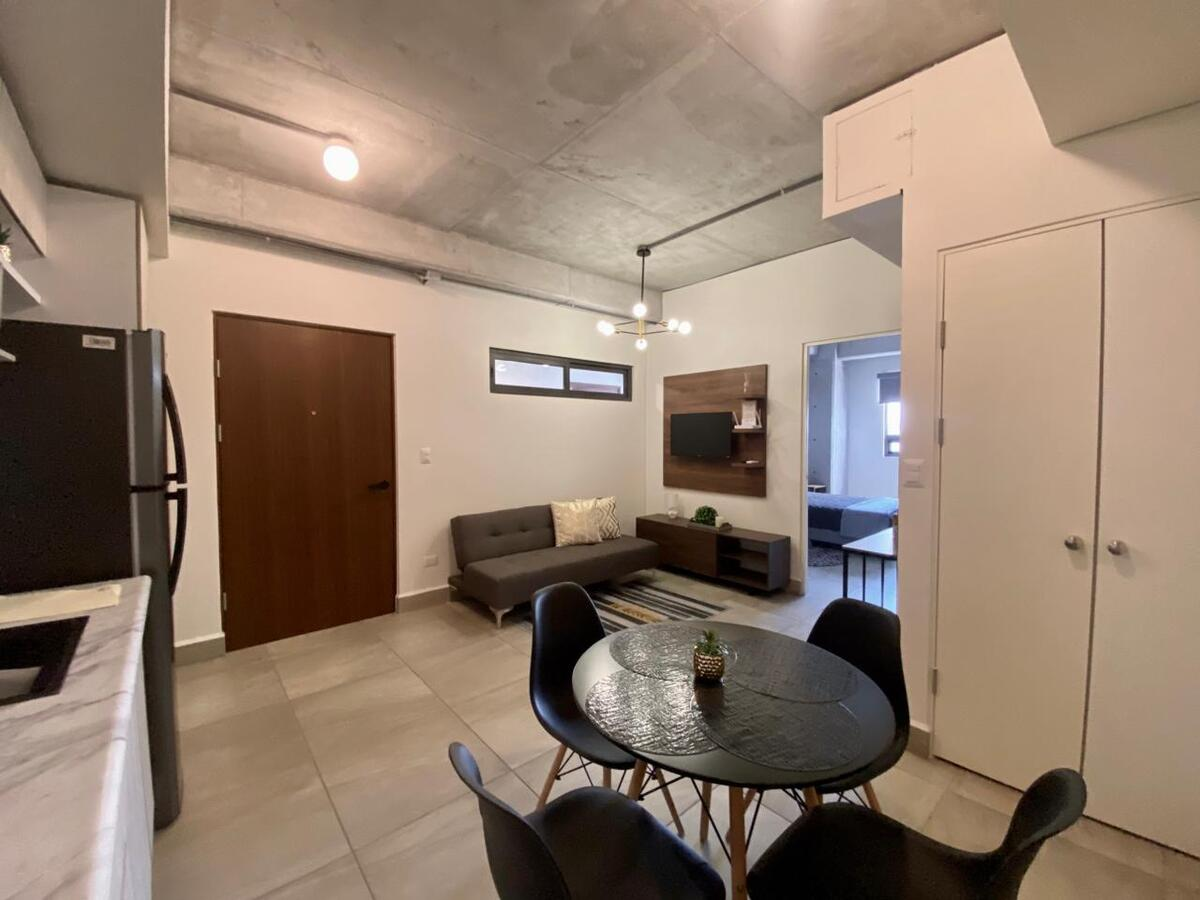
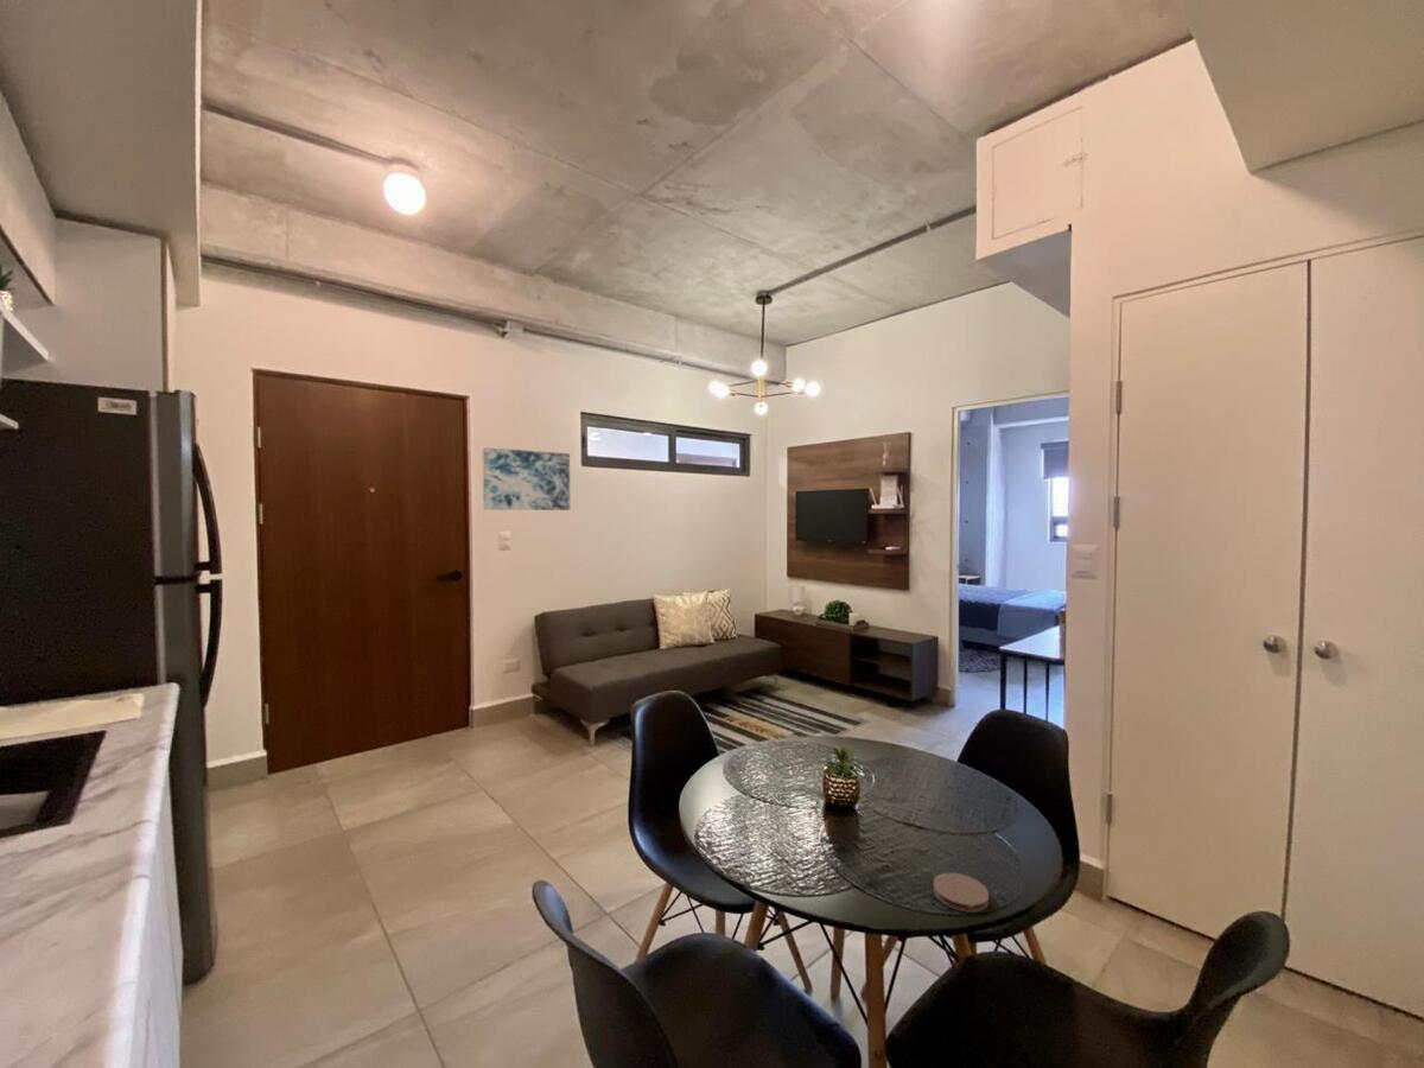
+ wall art [482,446,571,511]
+ coaster [932,872,990,914]
